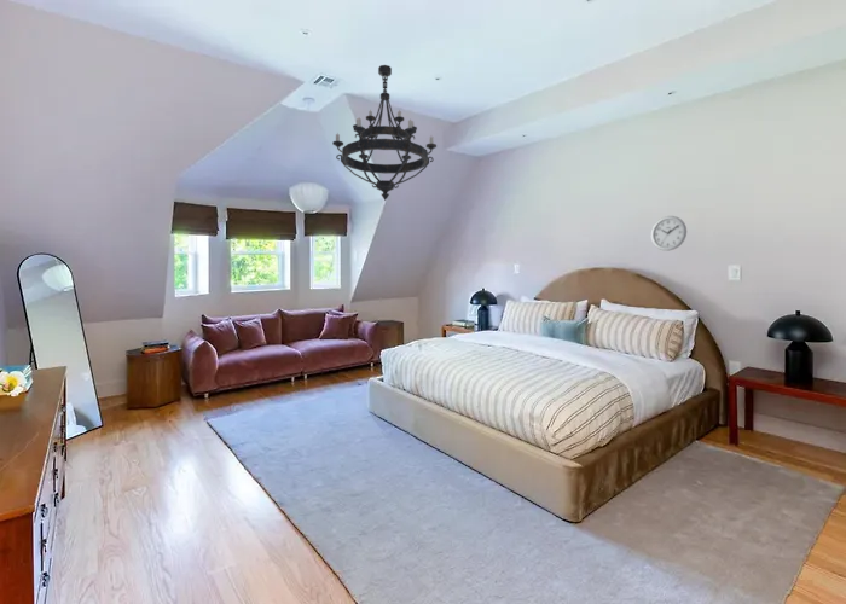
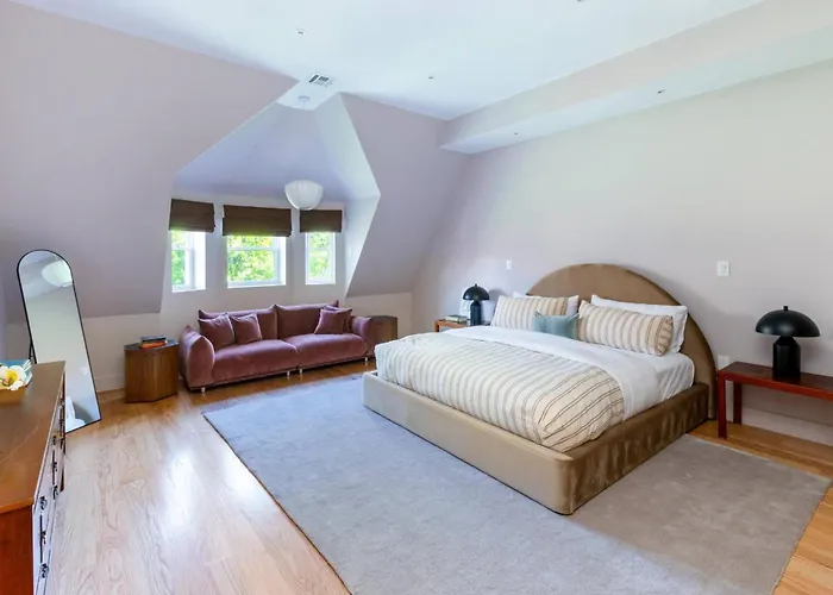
- wall clock [650,215,688,251]
- chandelier [331,64,438,202]
